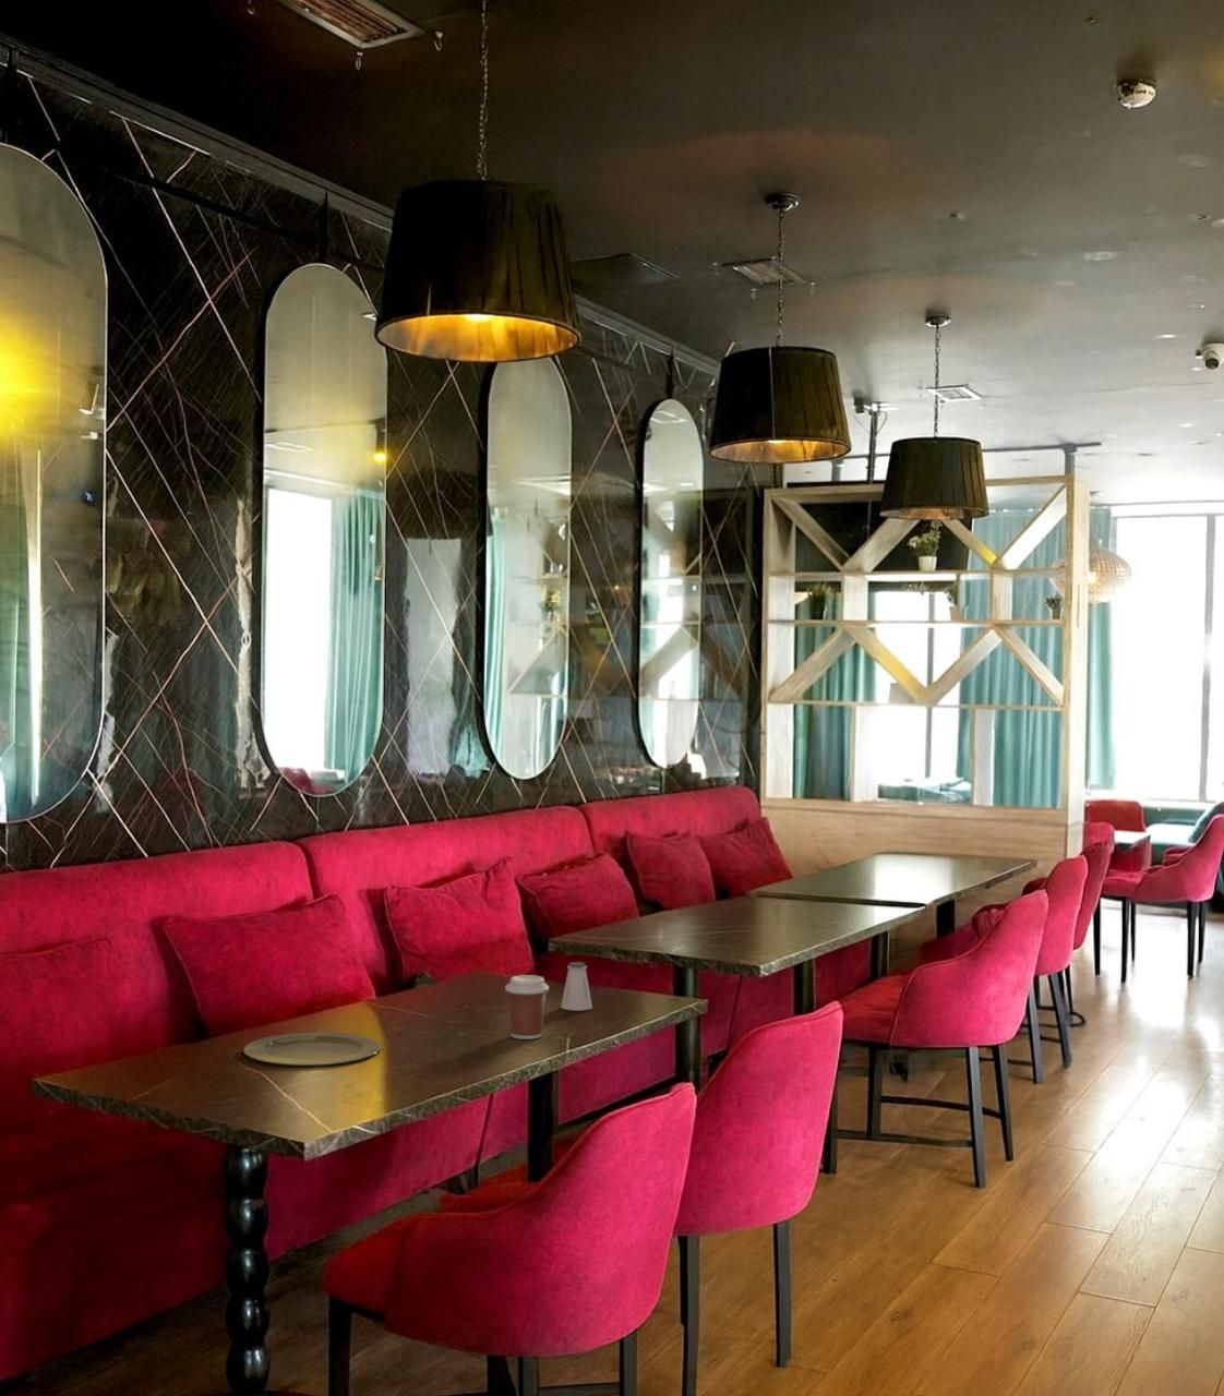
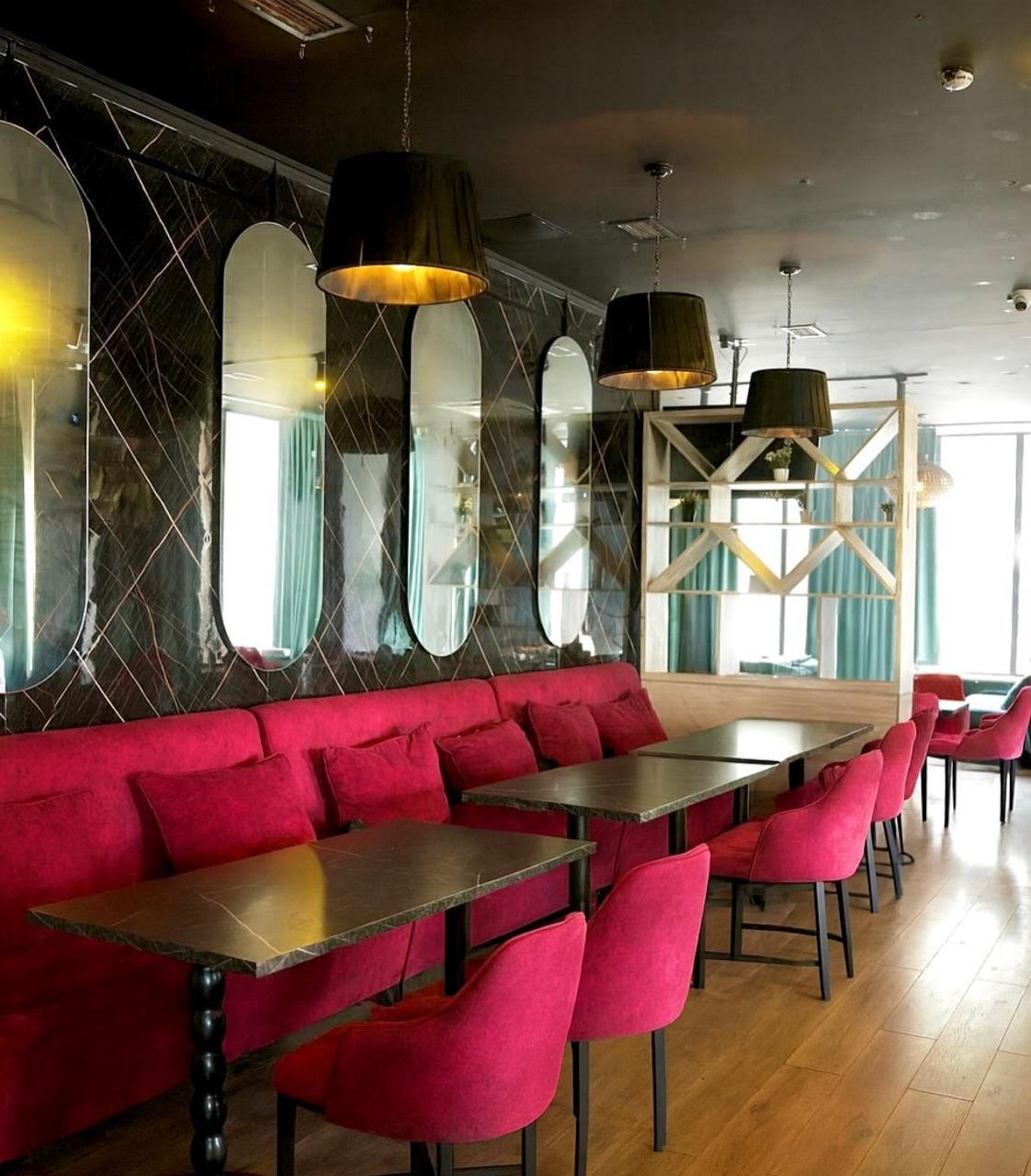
- coffee cup [505,973,550,1040]
- saltshaker [559,960,594,1013]
- plate [242,1032,382,1067]
